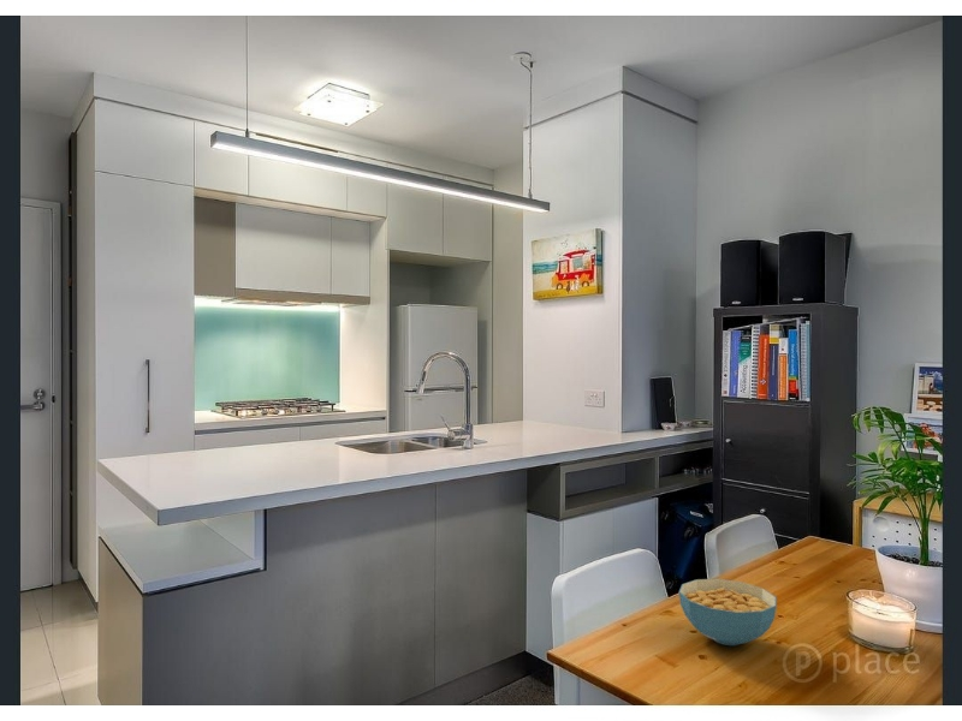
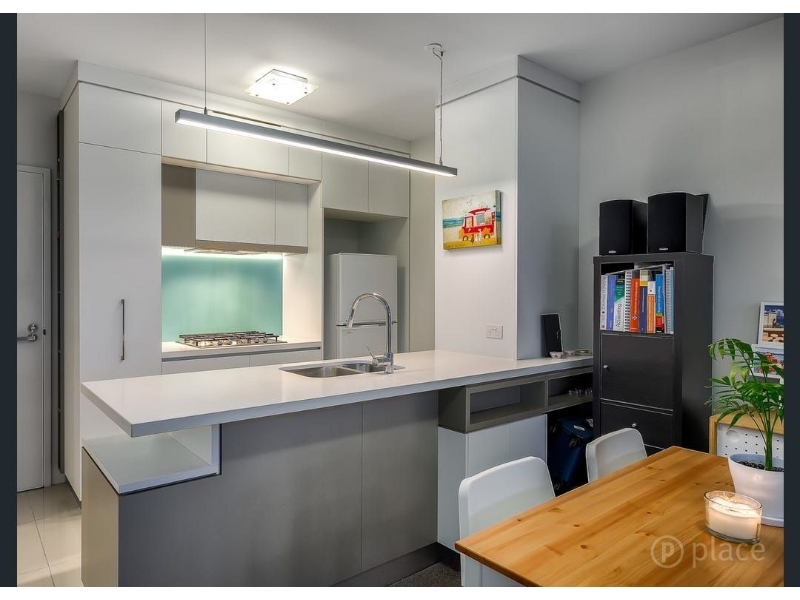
- cereal bowl [678,578,778,646]
